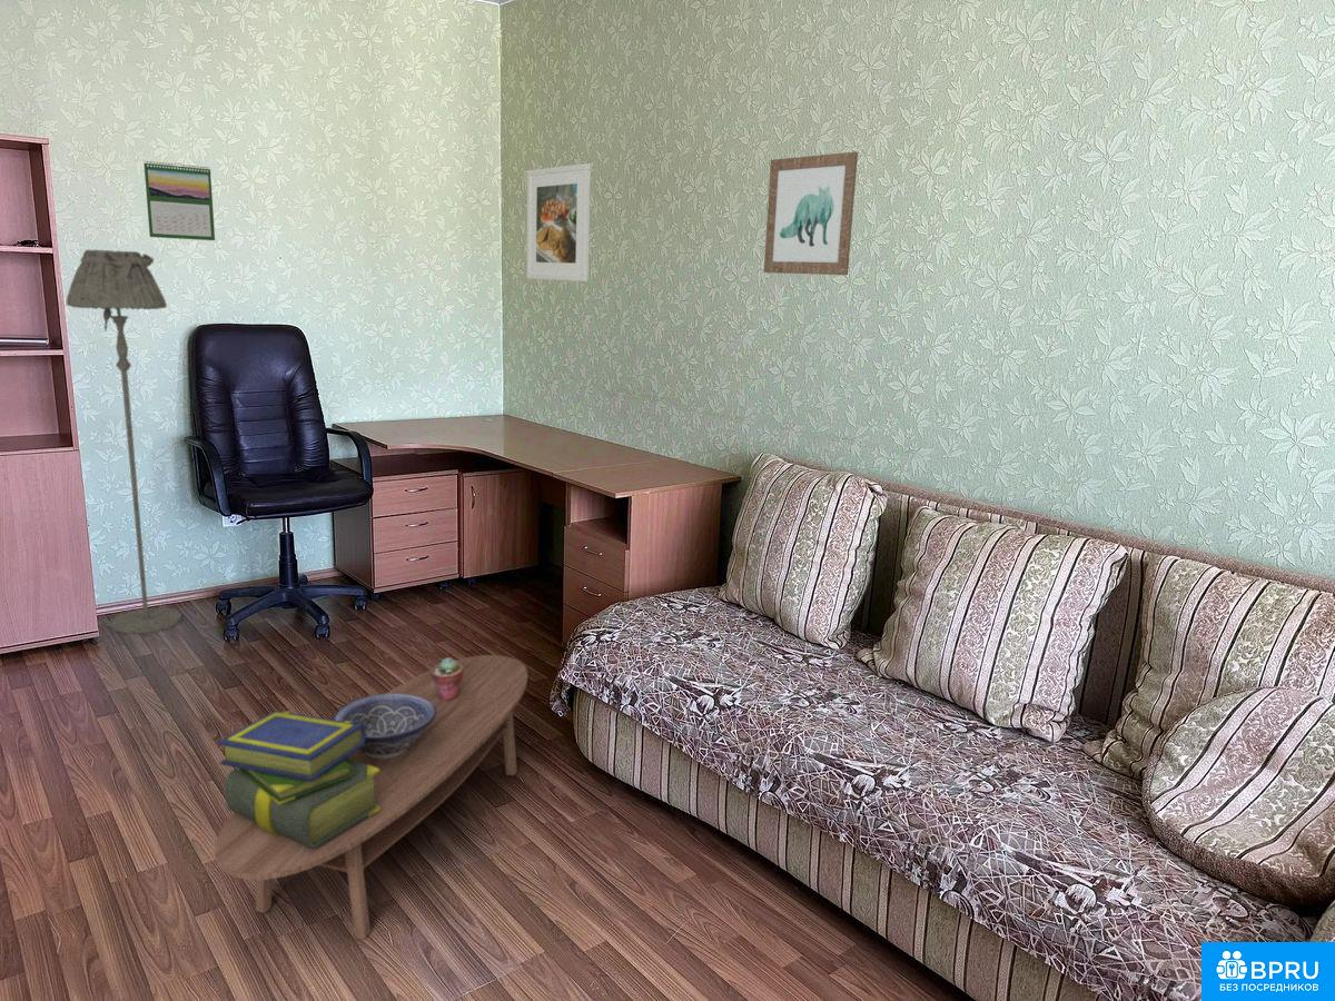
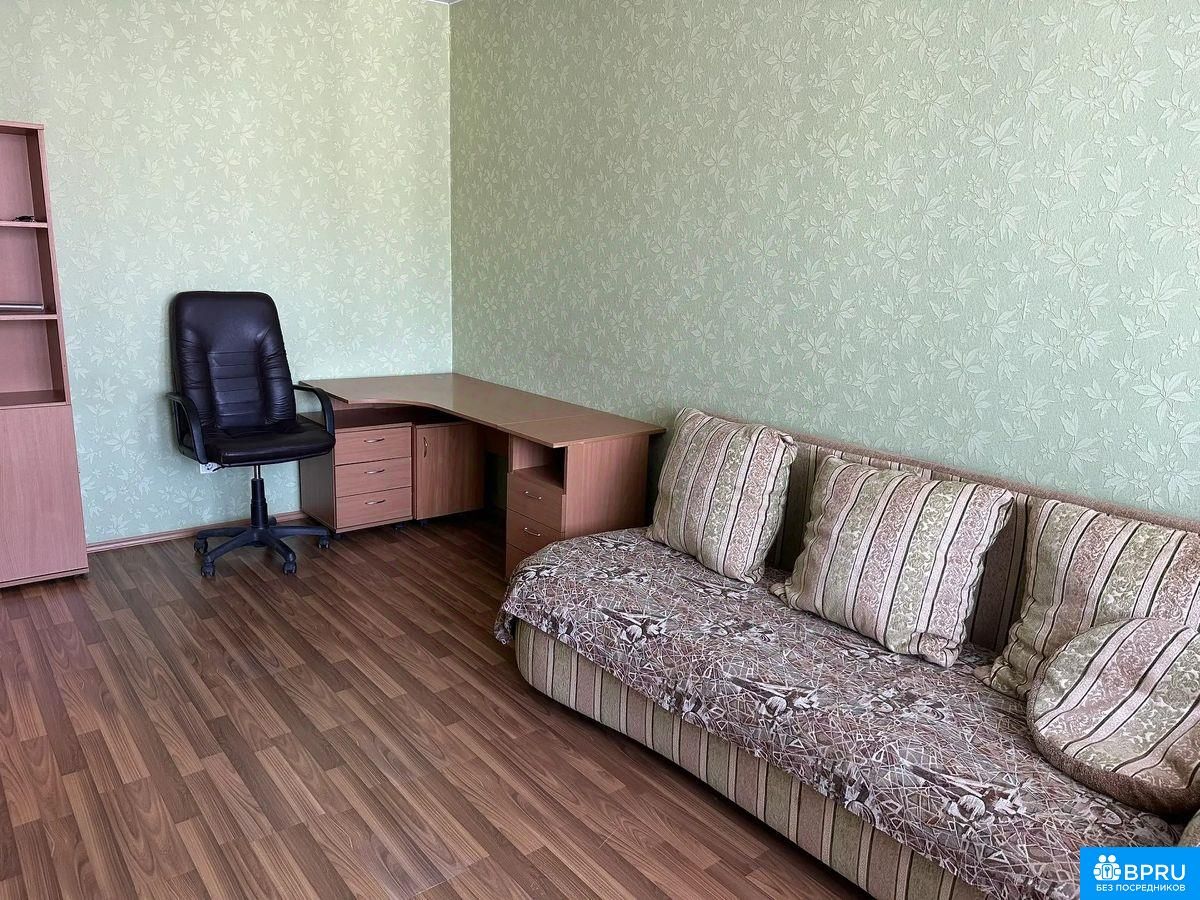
- coffee table [214,654,528,940]
- stack of books [217,710,380,849]
- floor lamp [65,248,182,635]
- wall art [763,150,859,276]
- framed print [525,162,592,283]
- calendar [142,160,216,241]
- decorative bowl [332,693,436,759]
- potted succulent [431,656,463,701]
